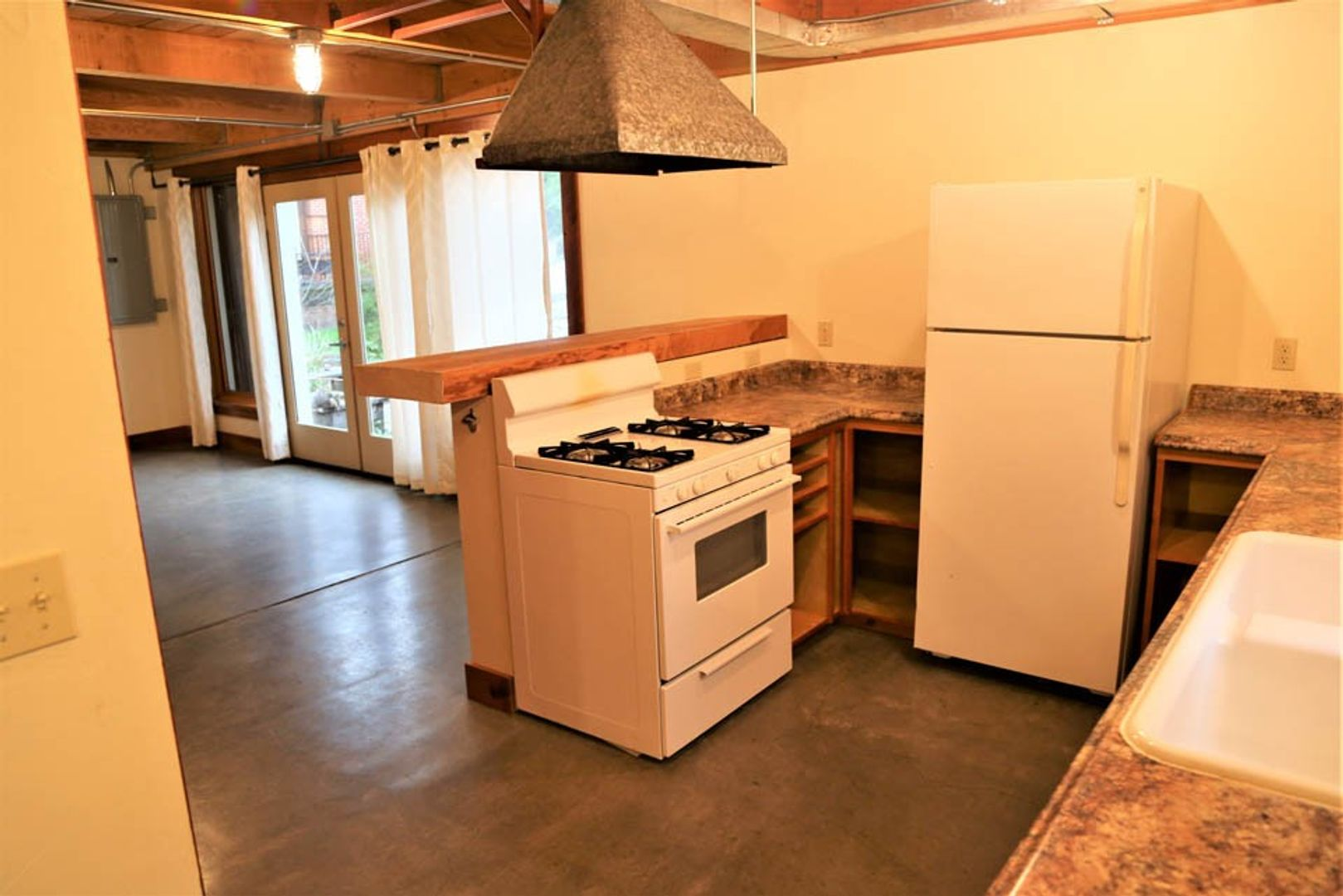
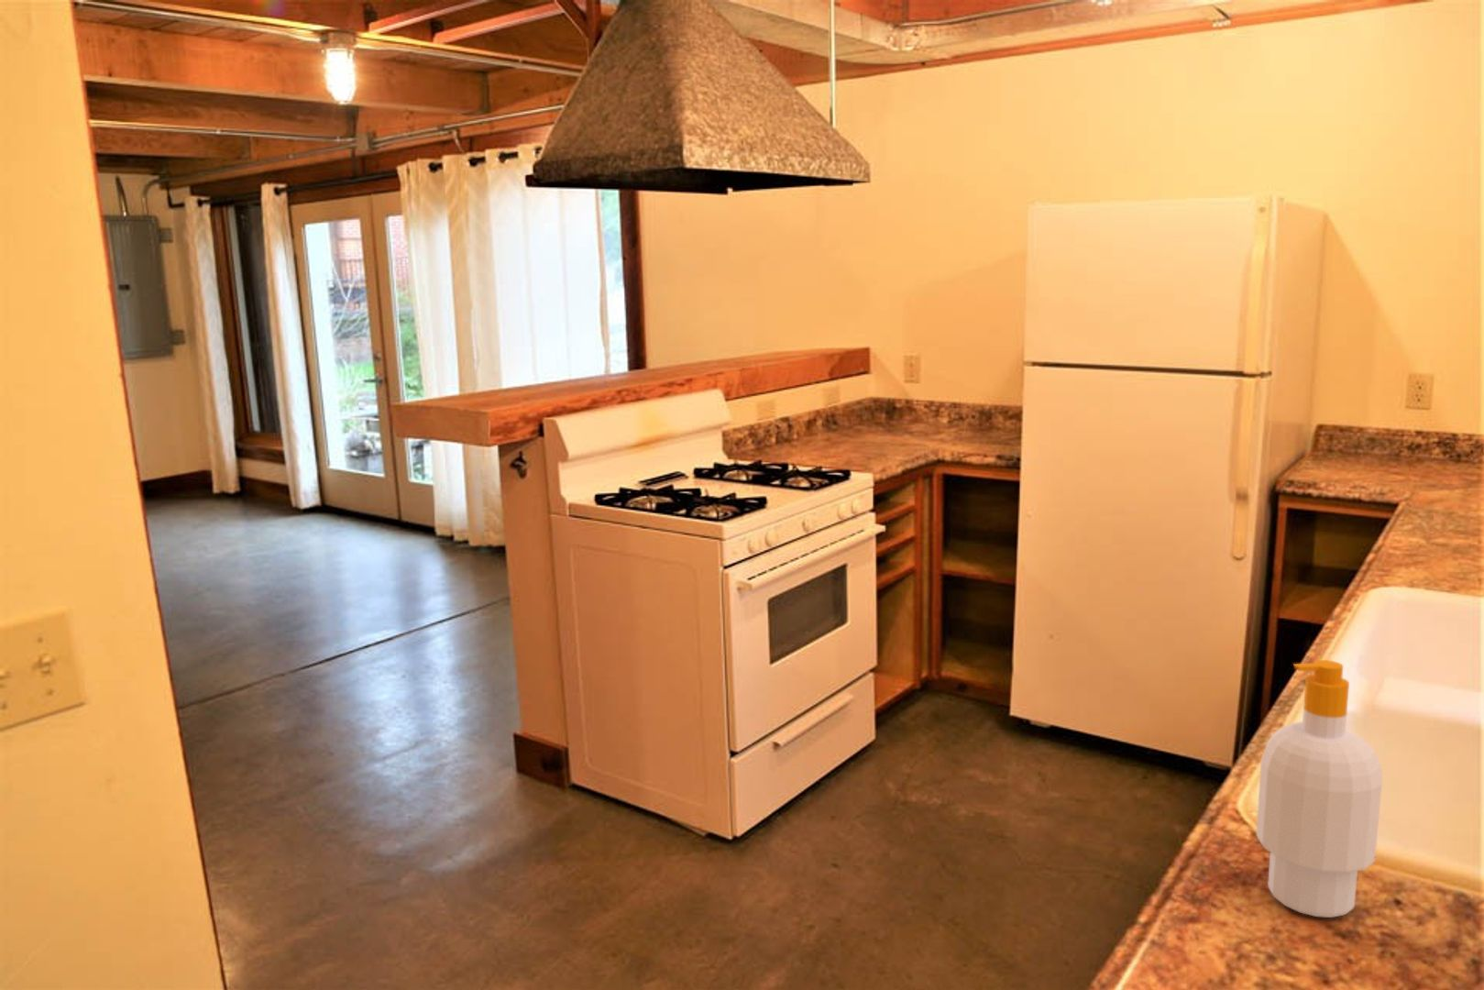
+ soap bottle [1255,660,1383,918]
